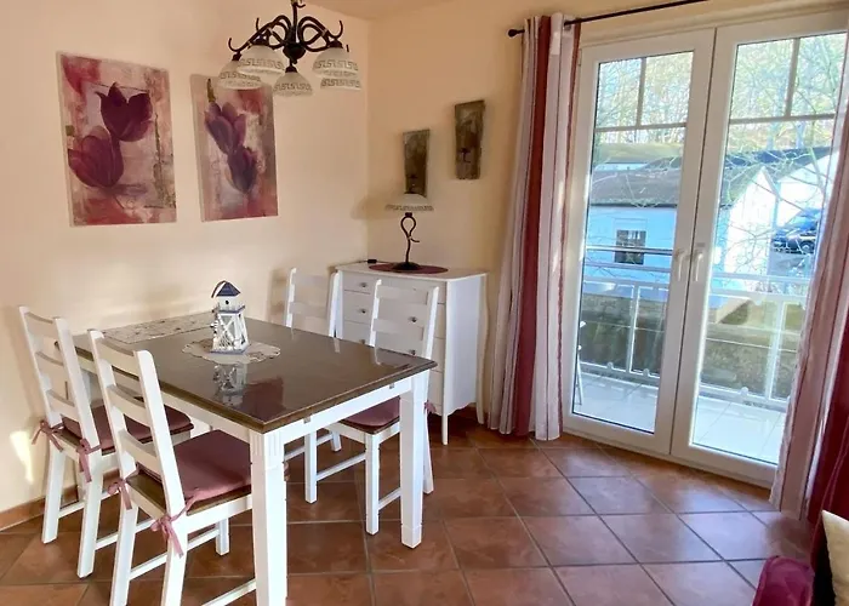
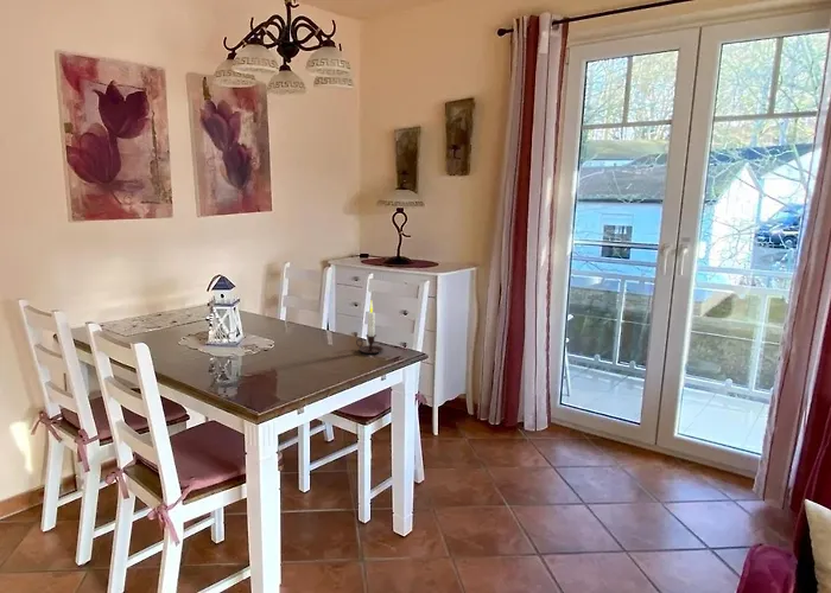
+ candle [355,300,385,355]
